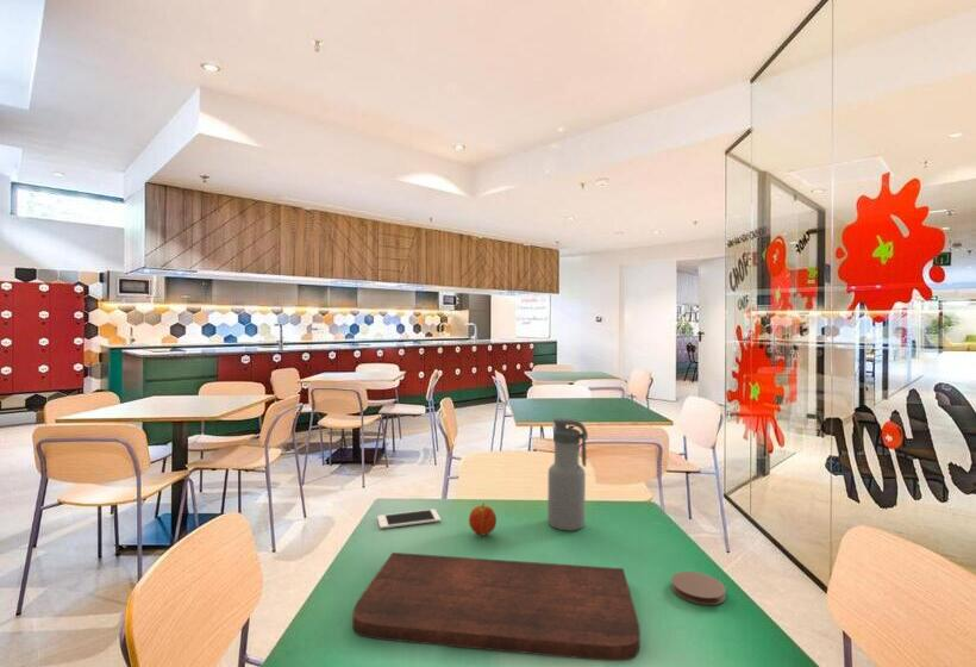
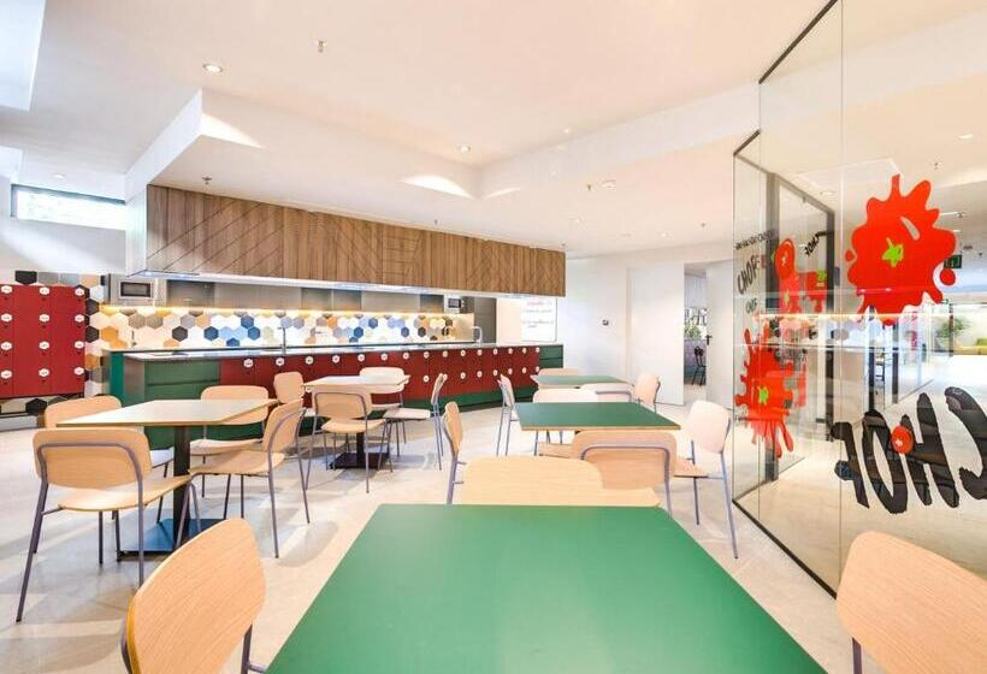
- fruit [468,501,498,537]
- water bottle [546,417,589,532]
- coaster [670,571,727,606]
- cutting board [351,551,642,662]
- cell phone [376,507,442,530]
